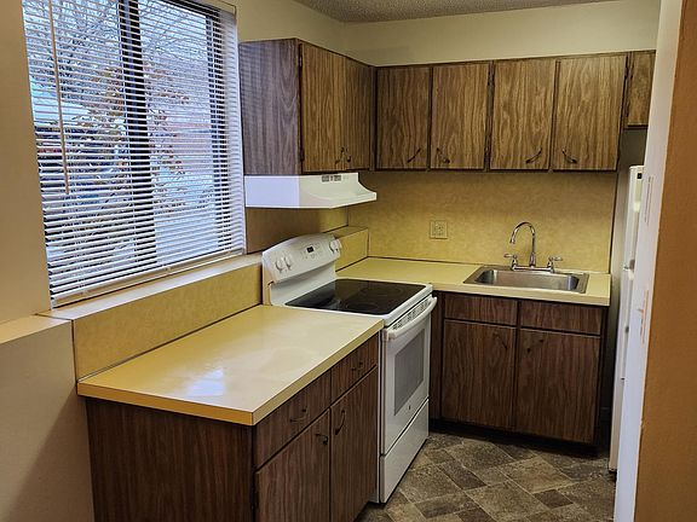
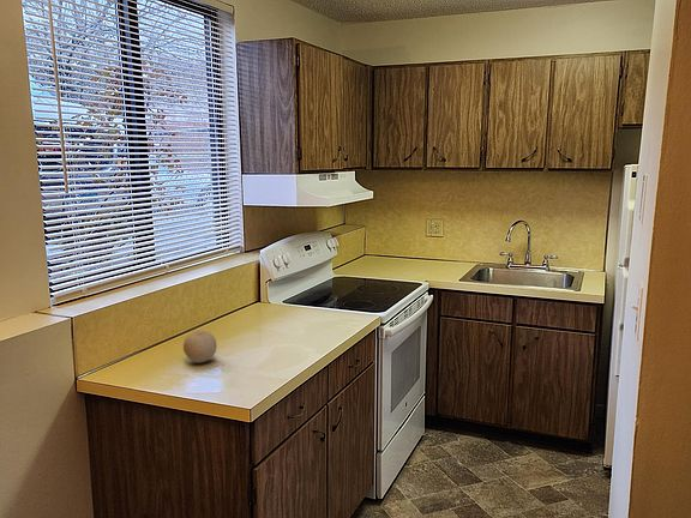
+ fruit [182,330,217,365]
